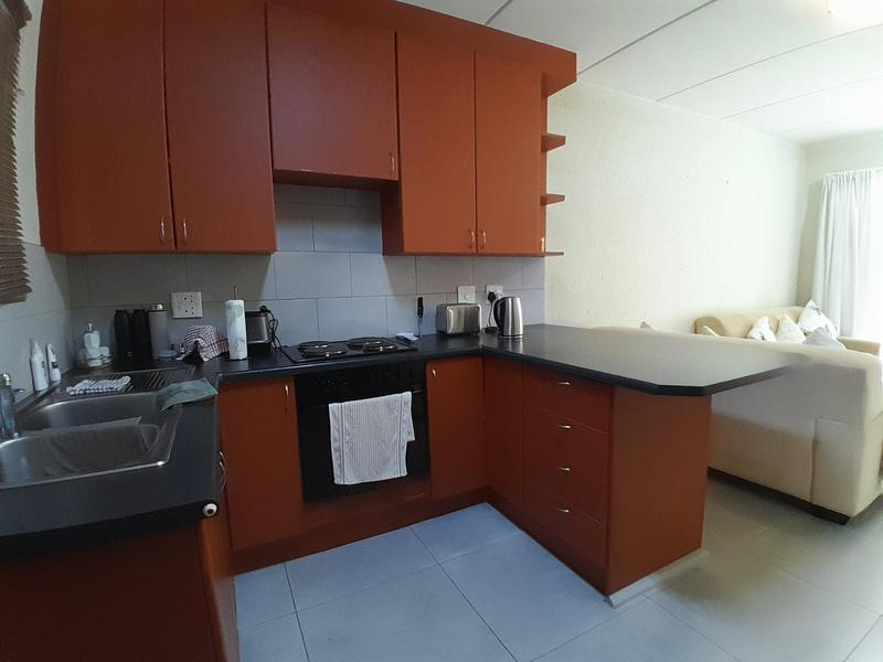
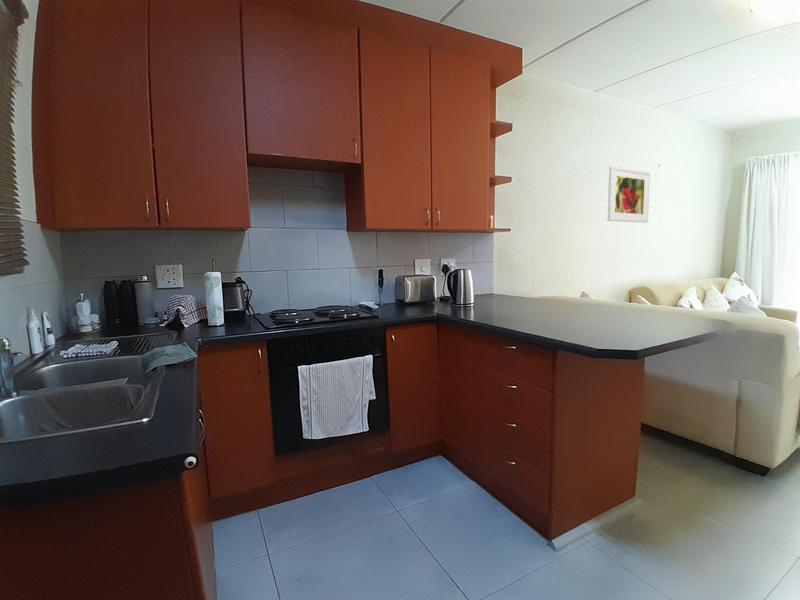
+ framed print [607,165,651,224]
